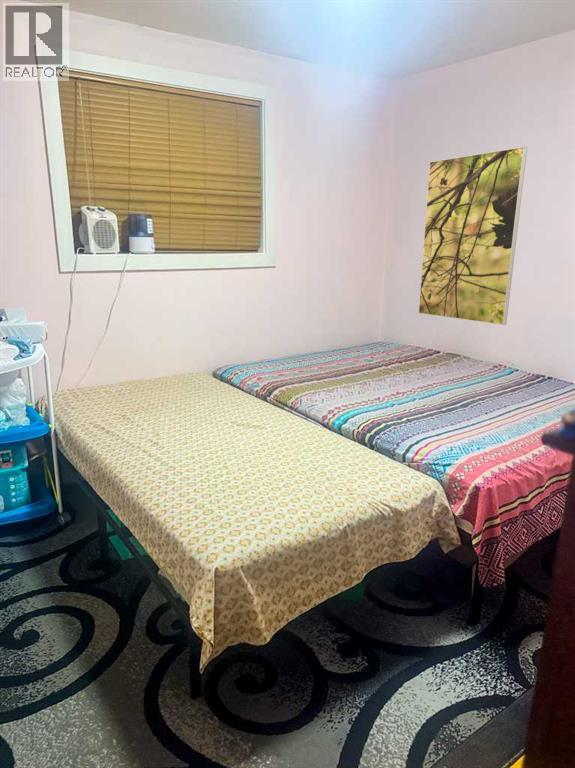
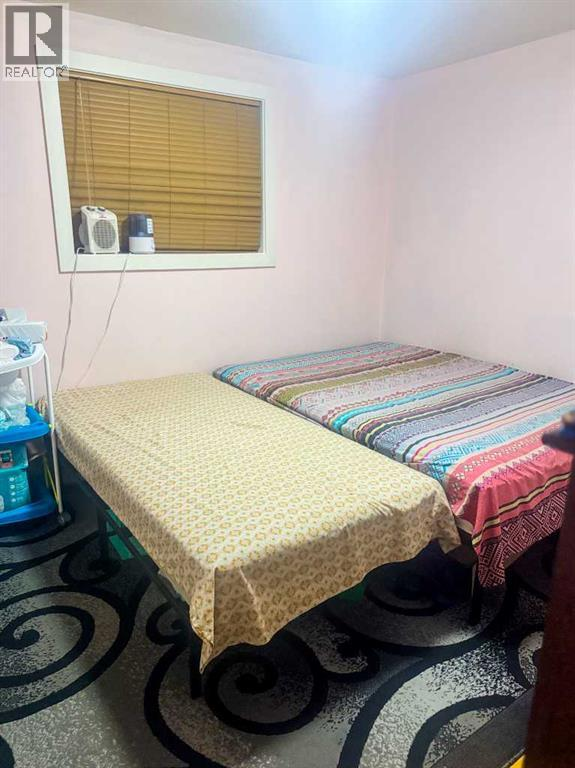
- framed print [417,146,528,326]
